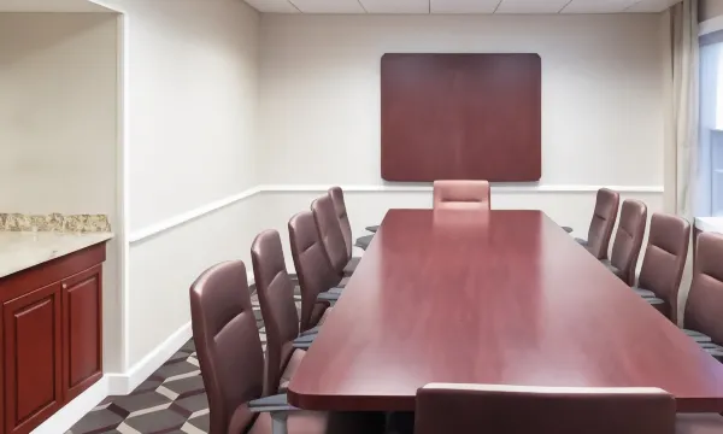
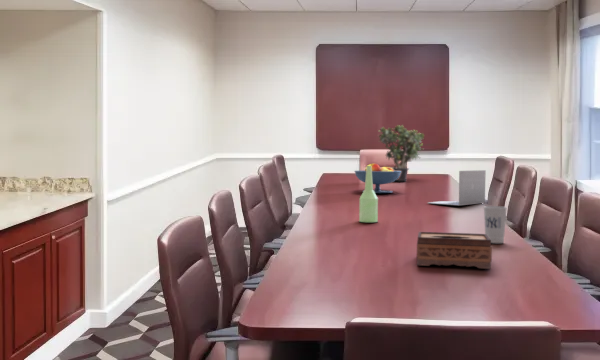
+ laptop [427,169,487,206]
+ cup [483,205,508,244]
+ fruit bowl [353,163,401,194]
+ potted plant [377,124,425,182]
+ tissue box [416,231,493,270]
+ bottle [358,165,379,223]
